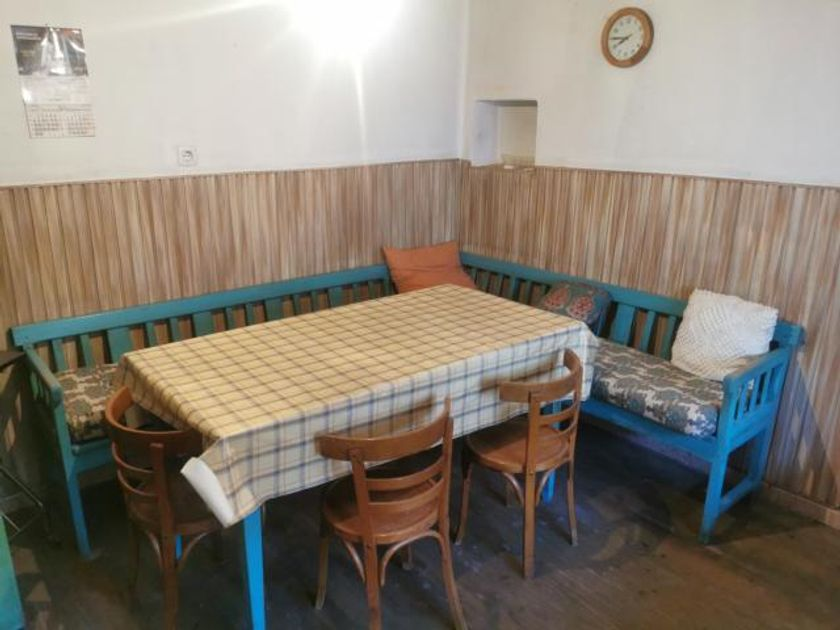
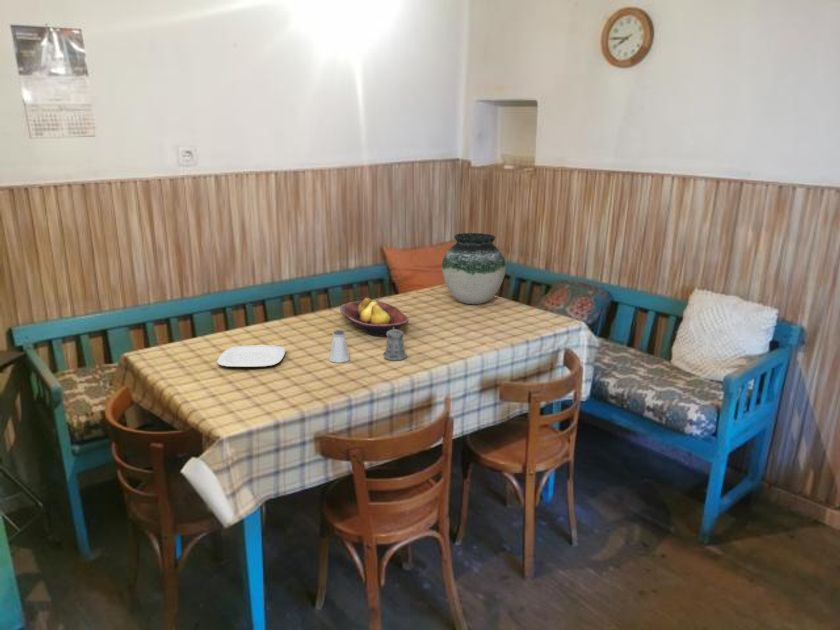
+ vase [441,232,507,305]
+ fruit bowl [339,297,410,337]
+ plate [216,345,286,368]
+ pepper shaker [382,327,408,361]
+ saltshaker [328,329,351,364]
